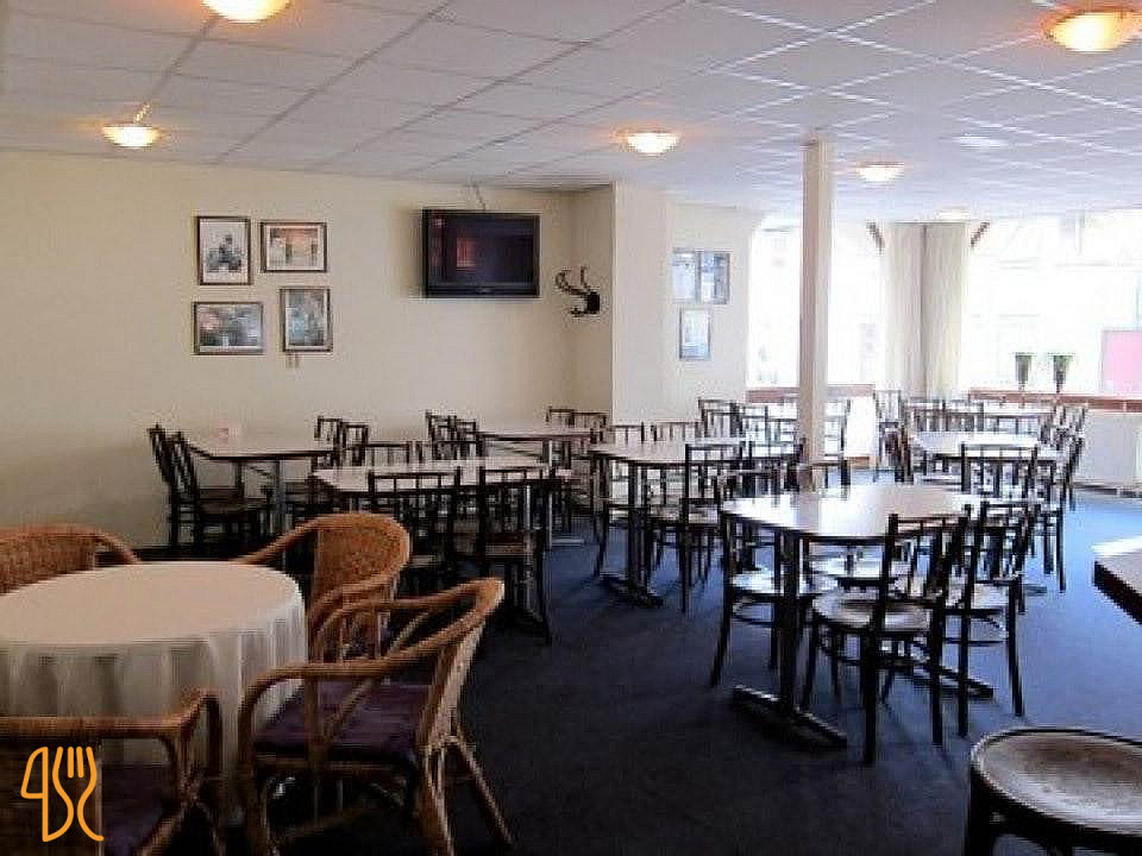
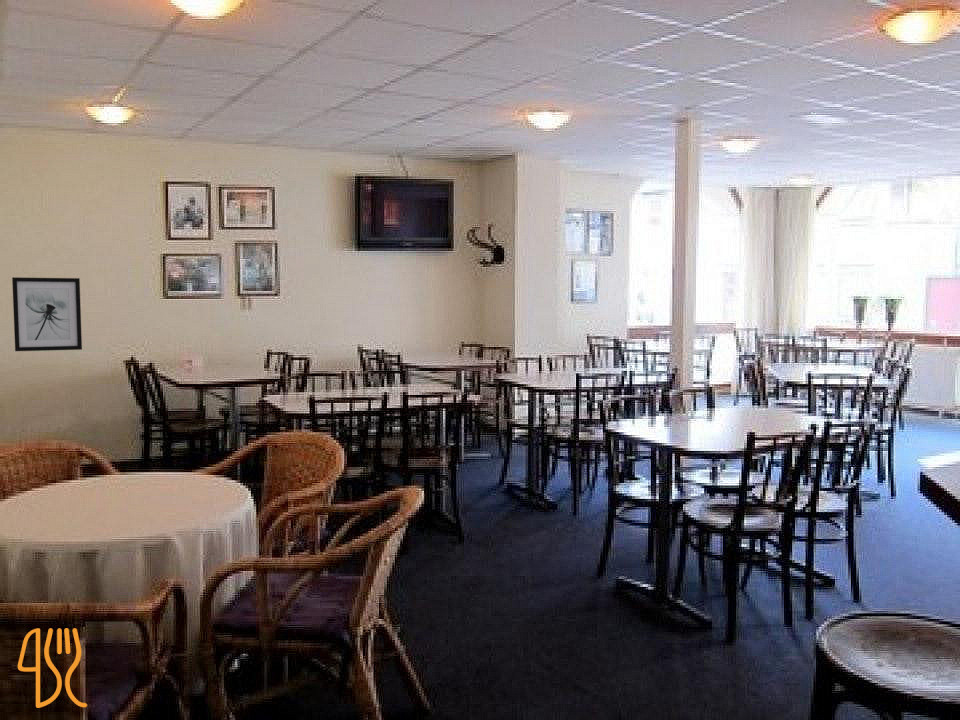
+ wall art [11,276,83,352]
